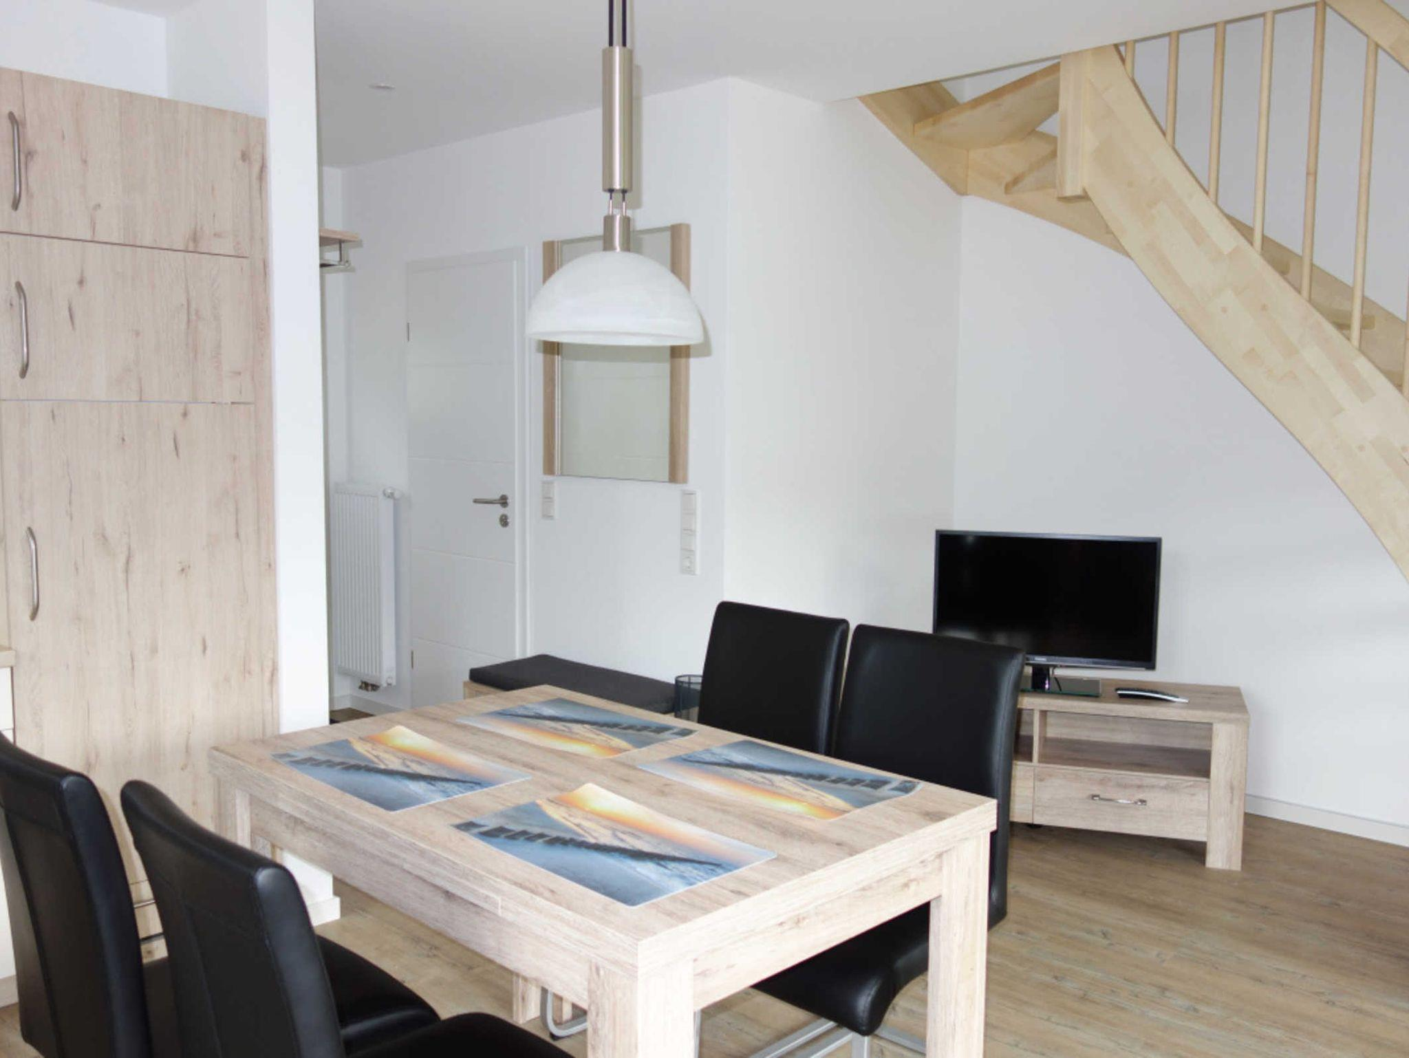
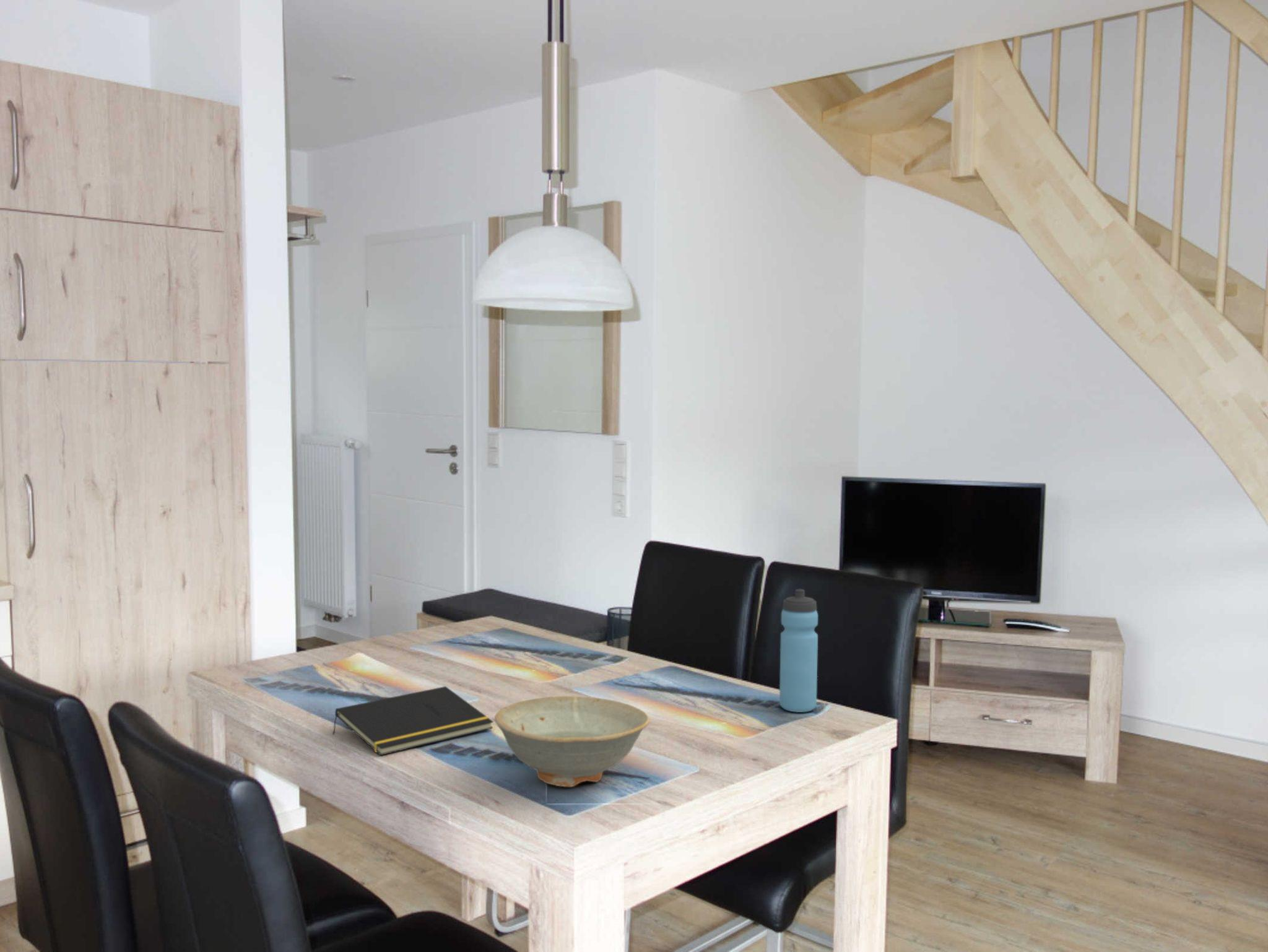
+ dish [494,696,651,787]
+ water bottle [779,589,819,713]
+ notepad [332,686,494,756]
